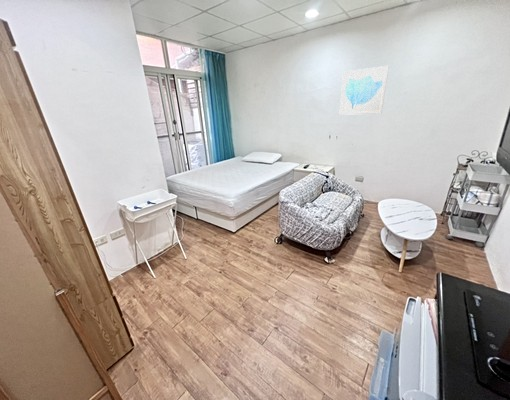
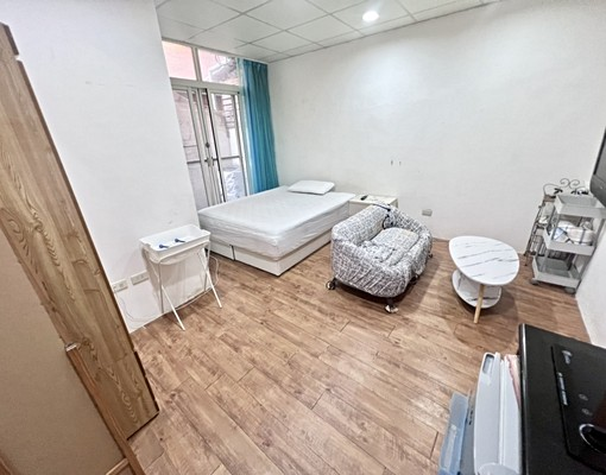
- wall art [339,65,390,116]
